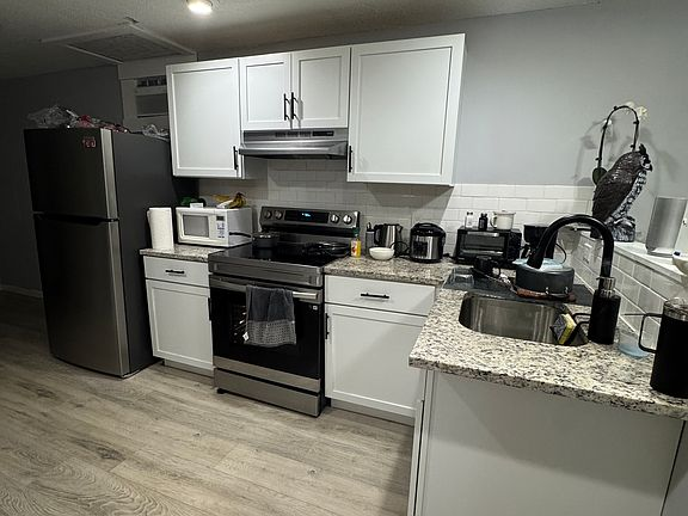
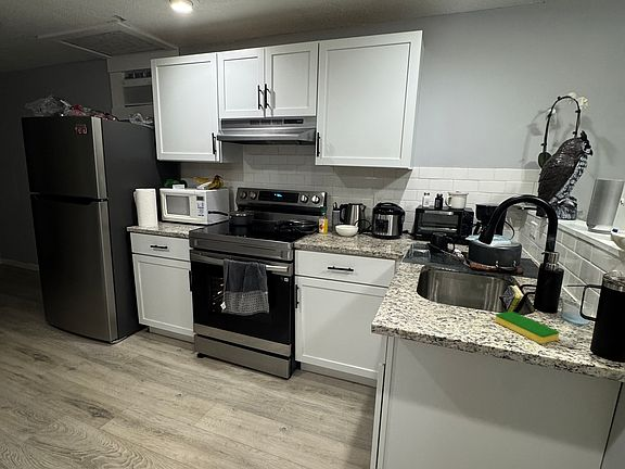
+ dish sponge [494,310,560,344]
